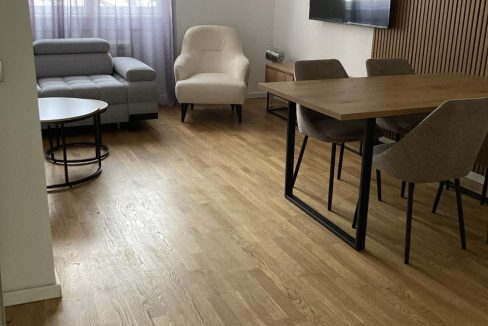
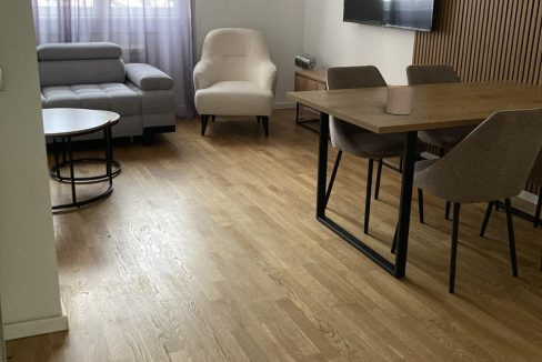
+ cup [385,84,414,115]
